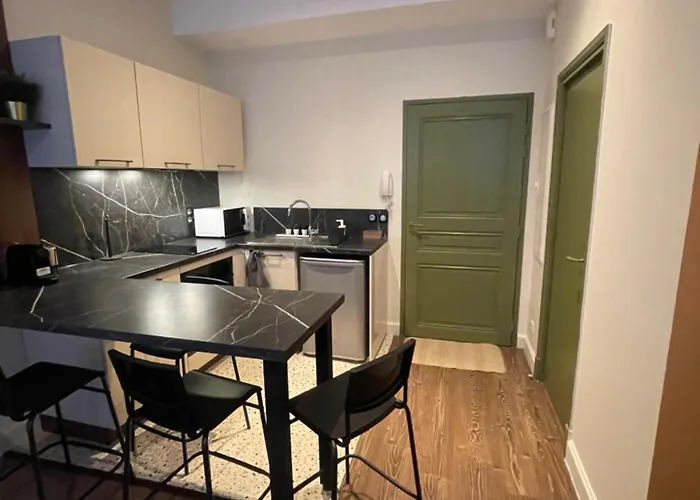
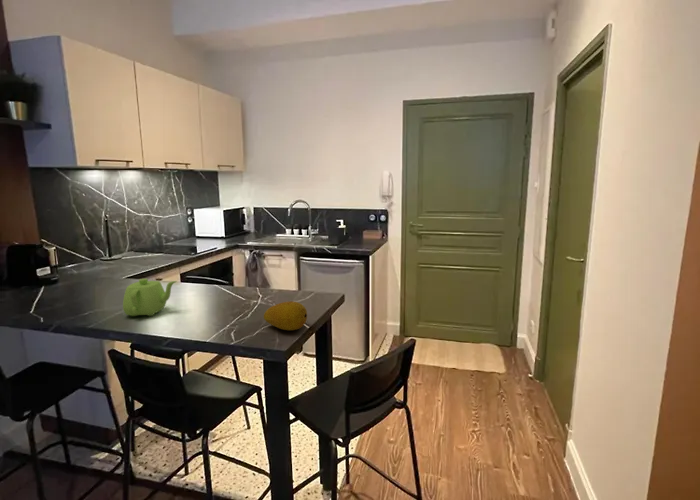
+ teapot [122,278,177,317]
+ fruit [263,300,308,331]
